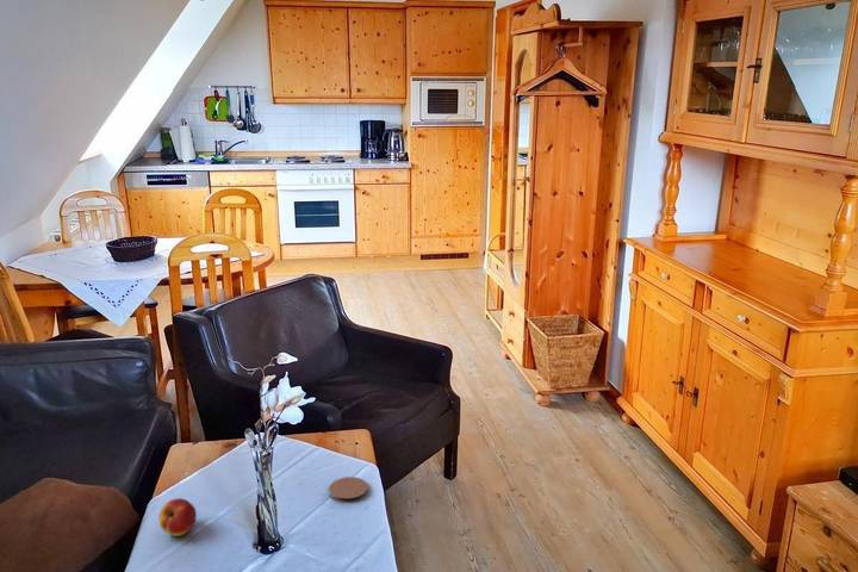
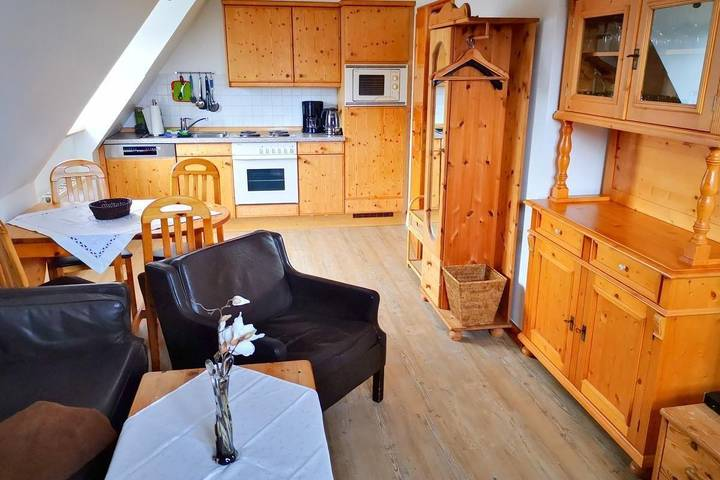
- apple [157,497,198,537]
- coaster [328,475,369,504]
